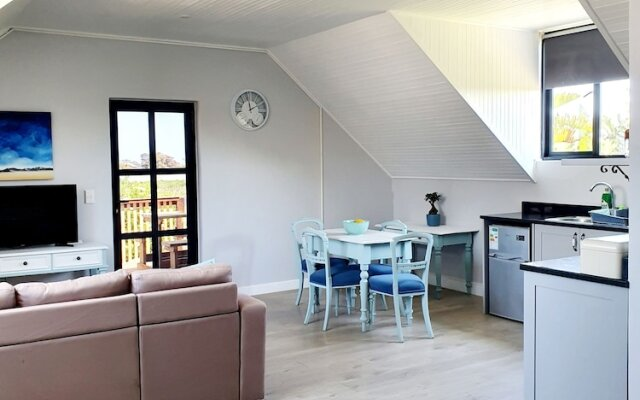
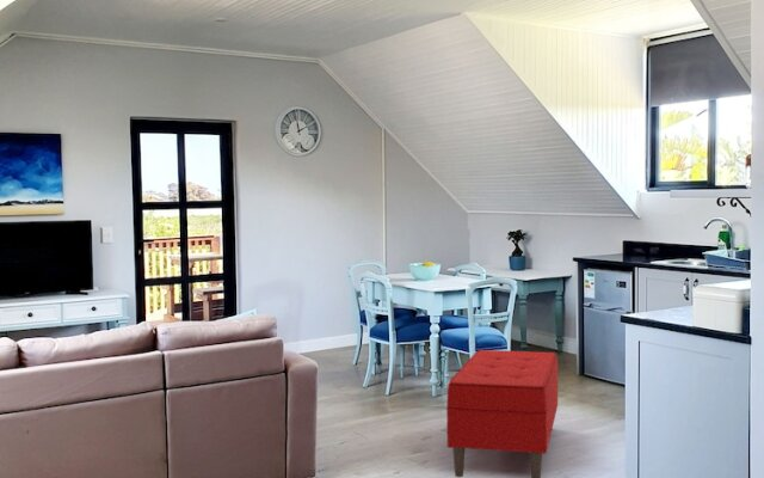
+ bench [445,349,559,478]
